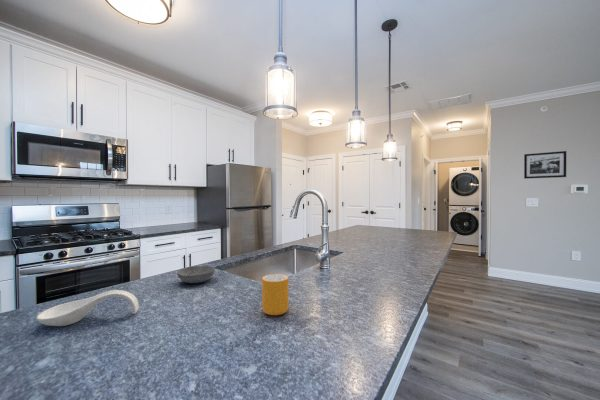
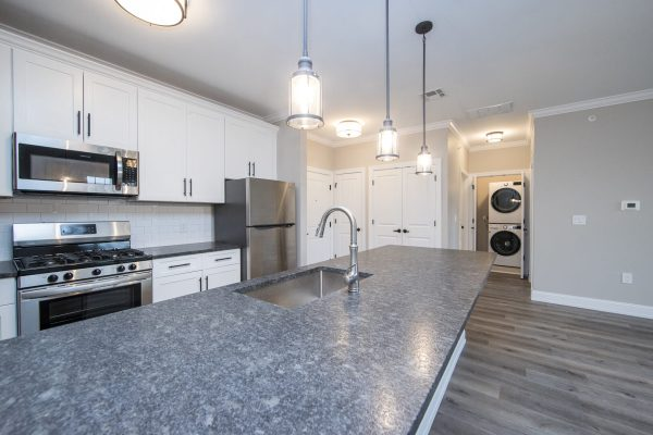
- spoon rest [35,289,140,327]
- picture frame [523,150,567,180]
- mug [261,273,290,316]
- bowl [176,265,216,284]
